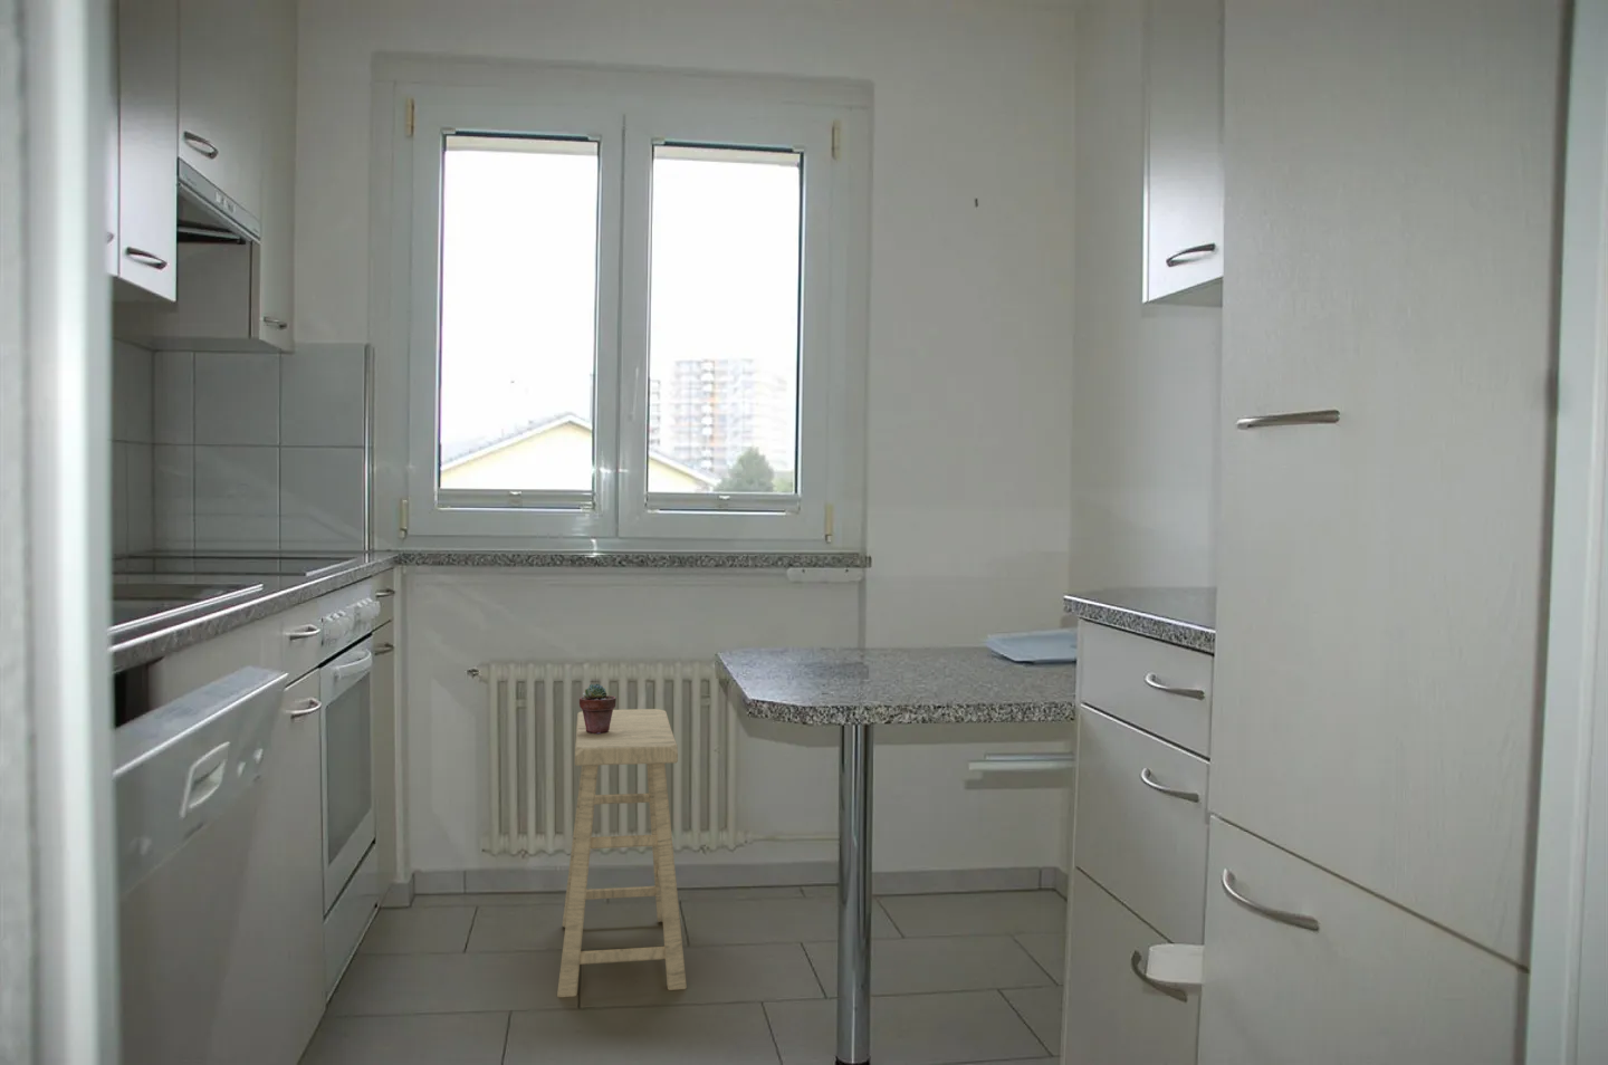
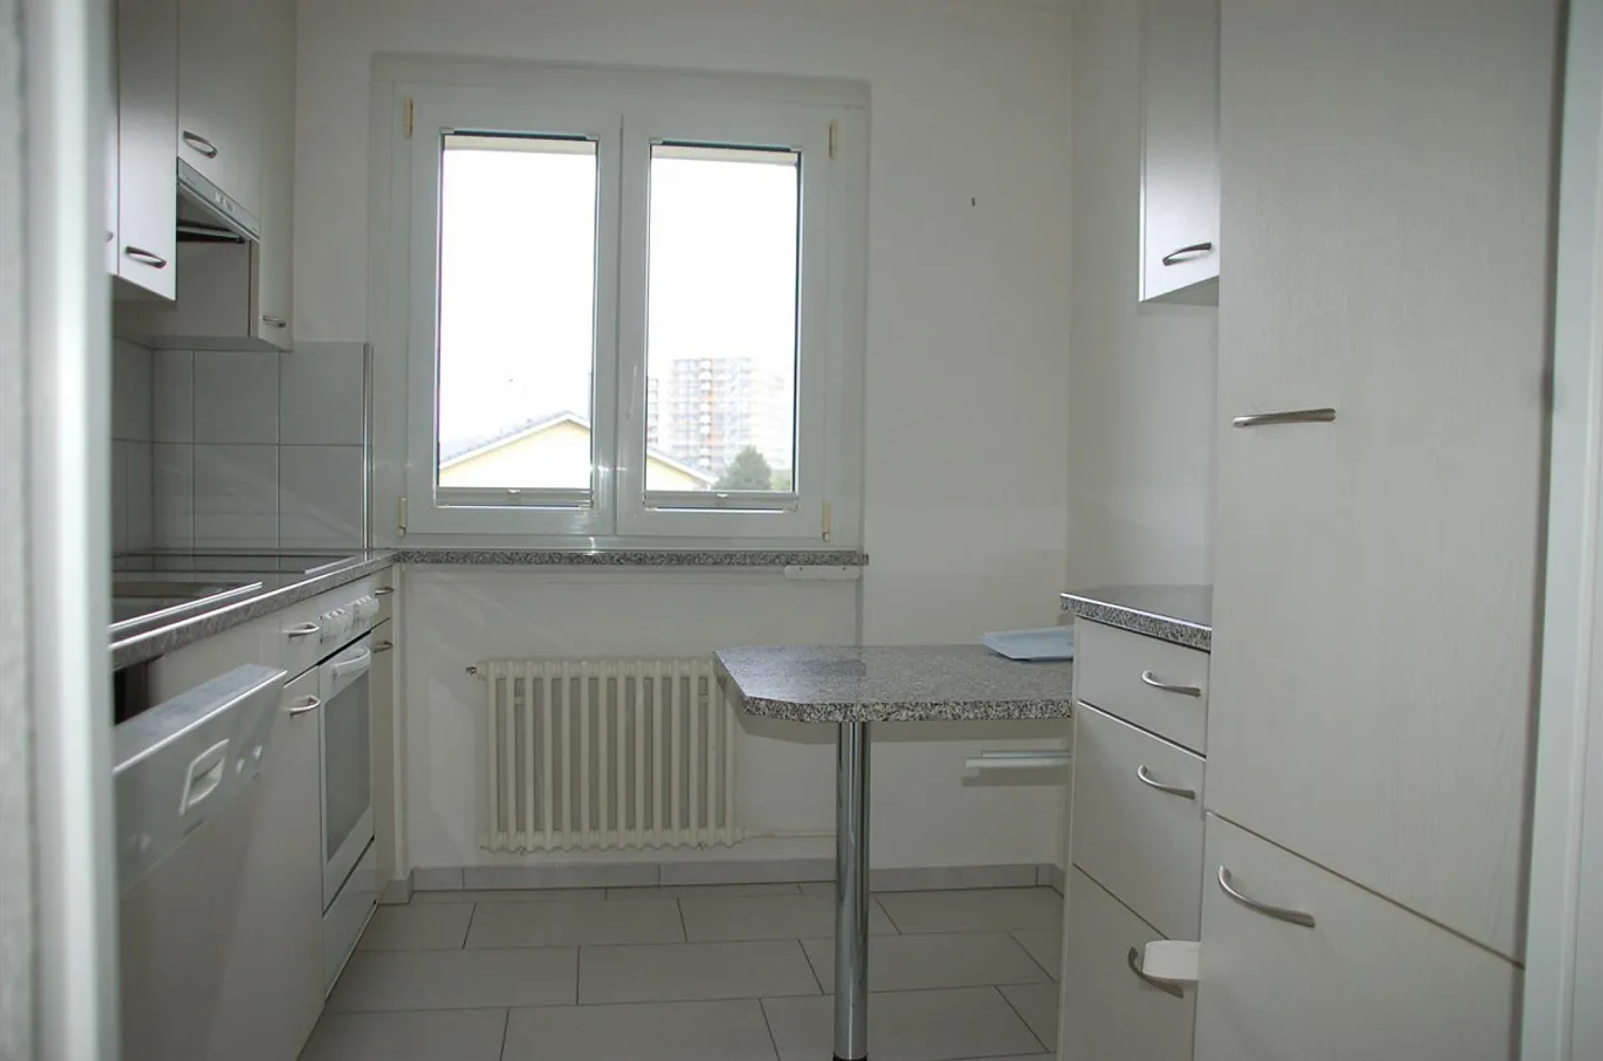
- stool [556,707,688,998]
- potted succulent [579,683,618,735]
